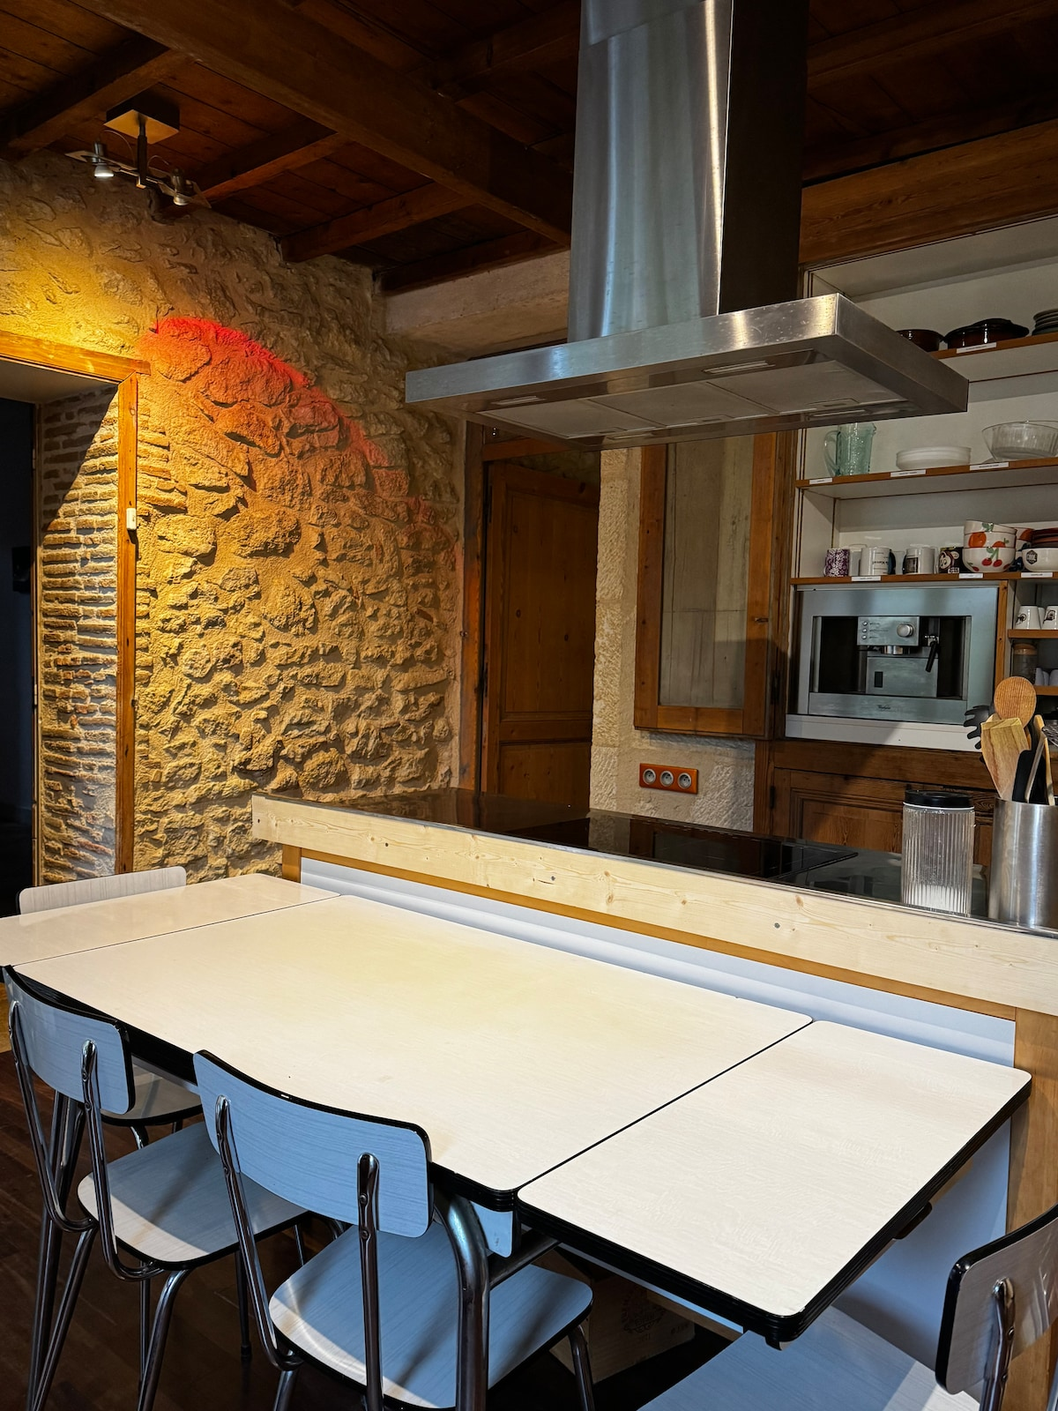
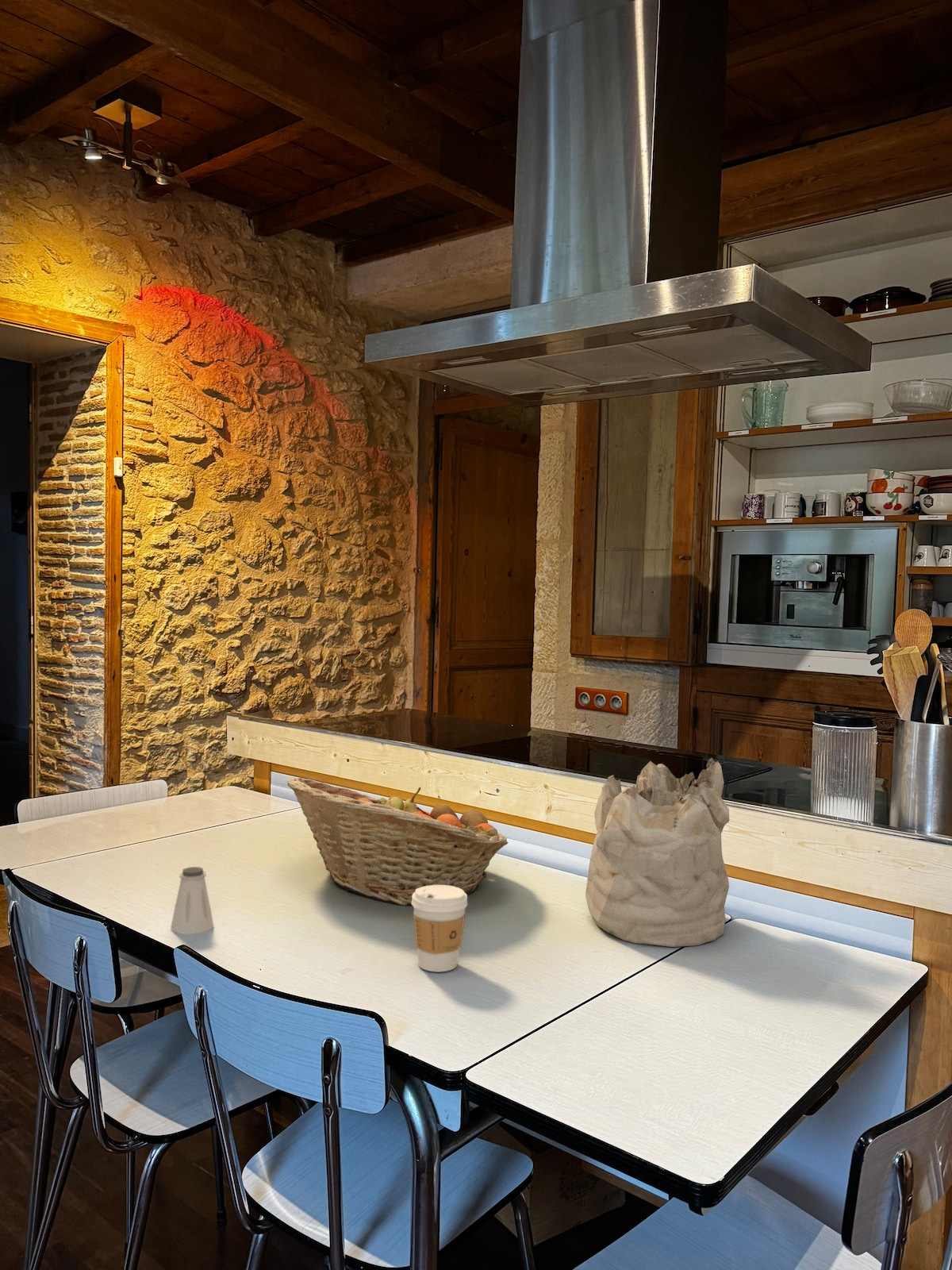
+ fruit basket [286,777,509,906]
+ mineral sample [585,757,730,948]
+ coffee cup [412,885,468,972]
+ saltshaker [170,866,215,935]
